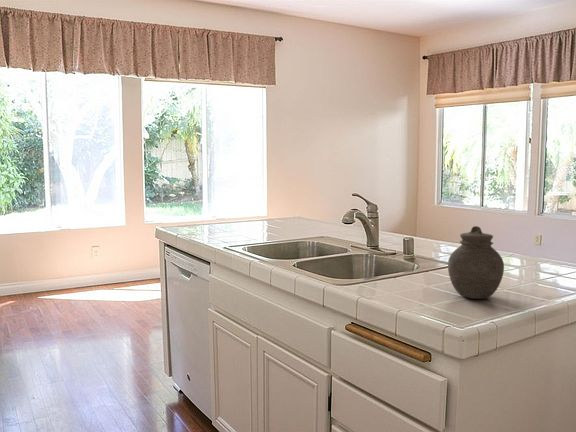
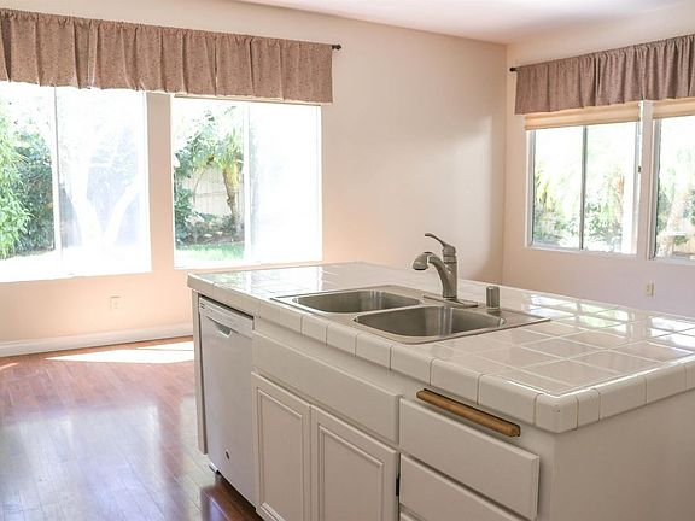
- jar [447,225,505,300]
